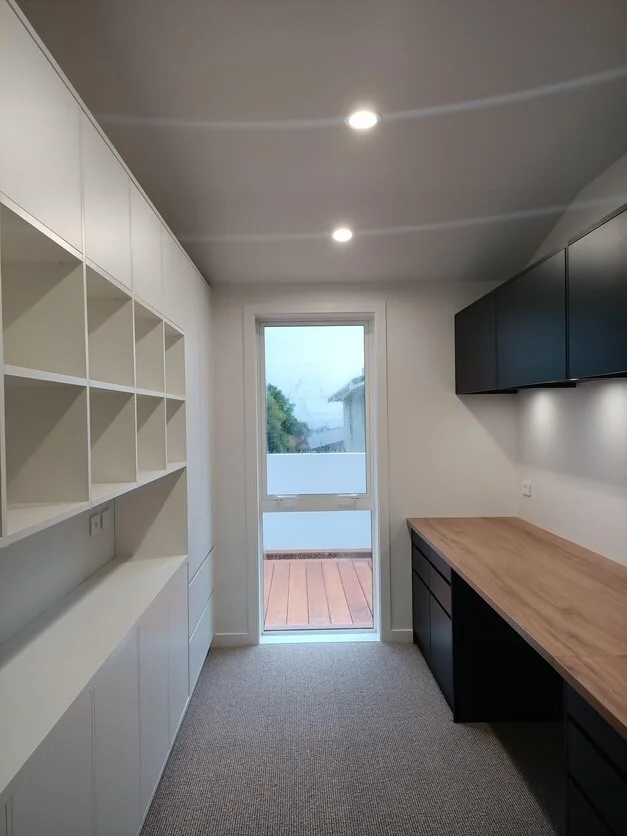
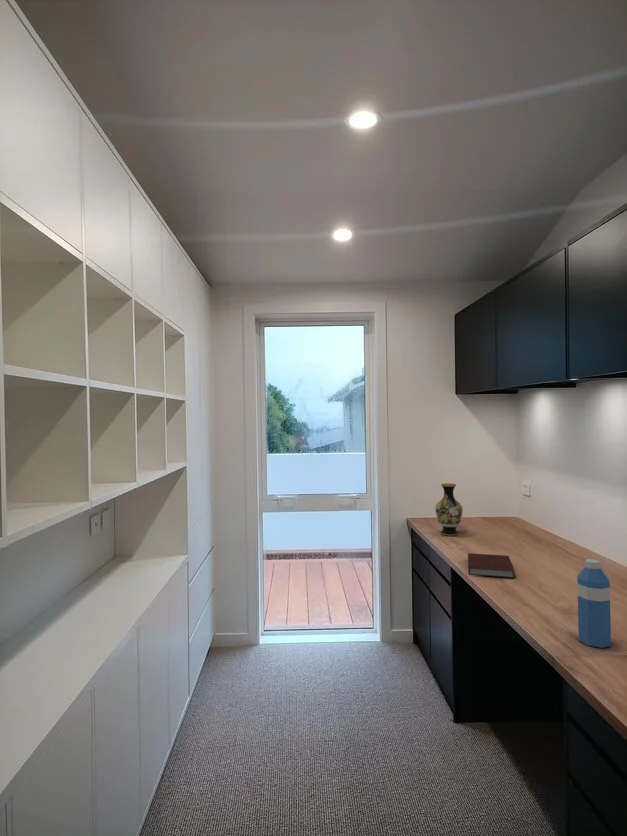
+ vase [435,482,464,537]
+ water bottle [576,558,612,649]
+ notebook [467,552,515,579]
